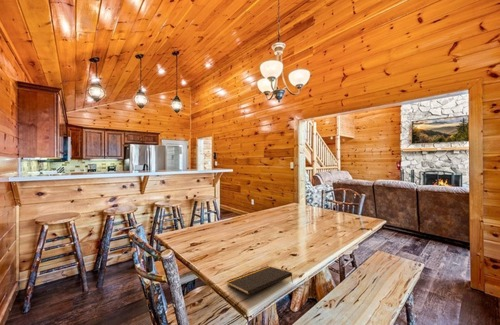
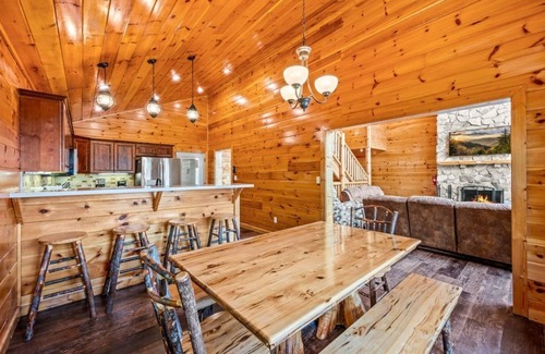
- notepad [226,265,294,296]
